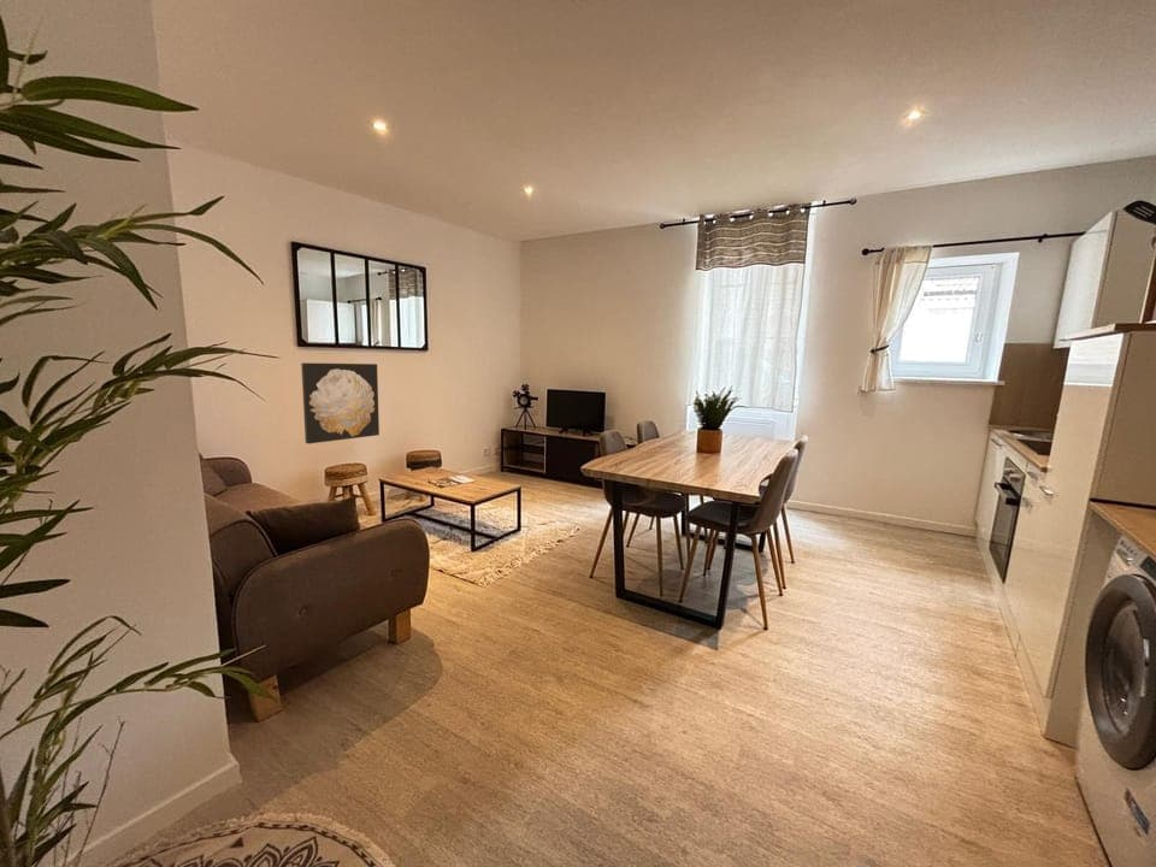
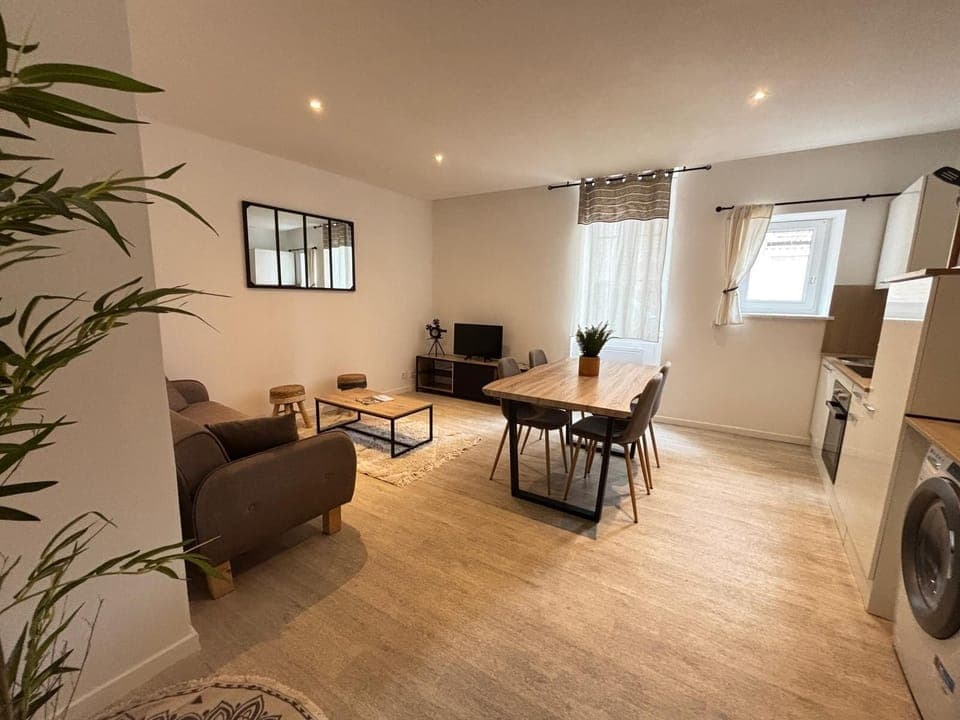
- wall art [300,361,381,446]
